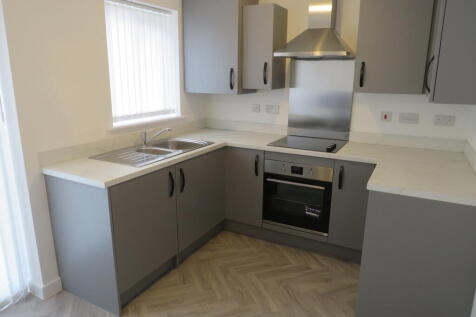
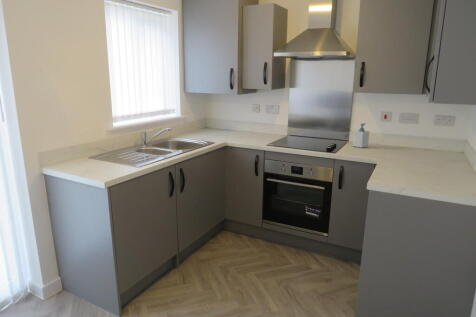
+ soap bottle [352,122,370,149]
